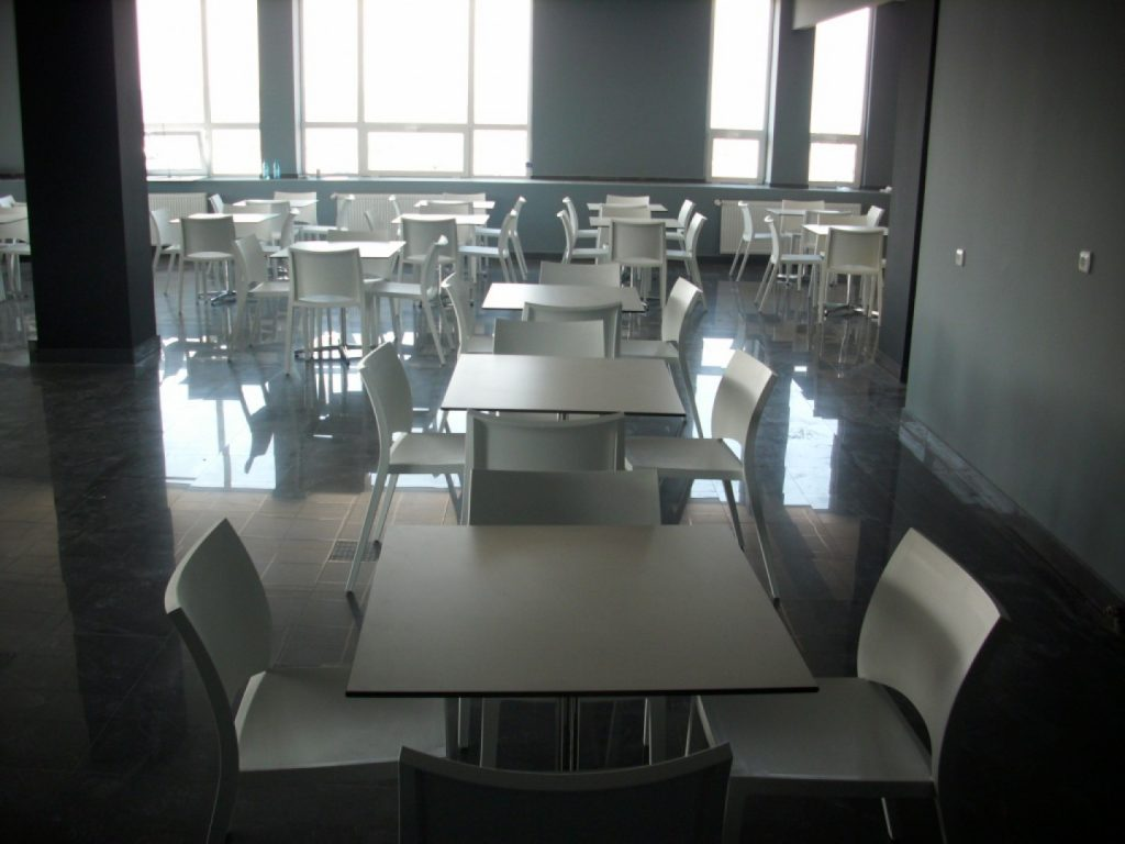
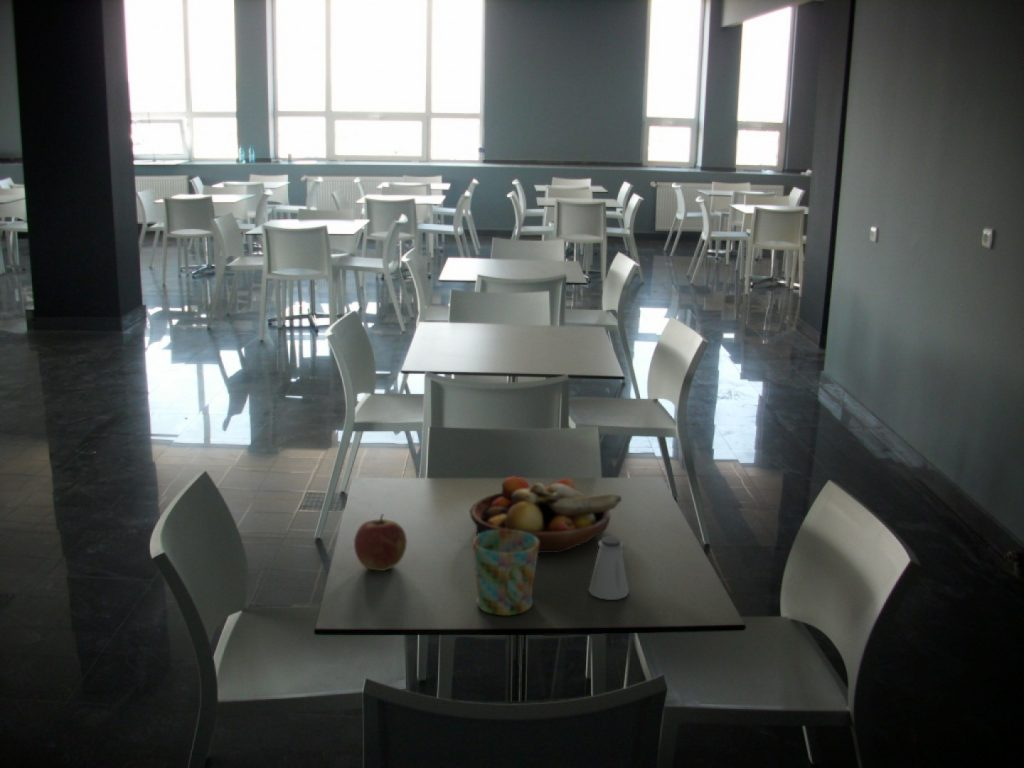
+ saltshaker [587,535,630,601]
+ fruit bowl [469,475,622,554]
+ apple [353,513,408,572]
+ mug [472,530,539,616]
